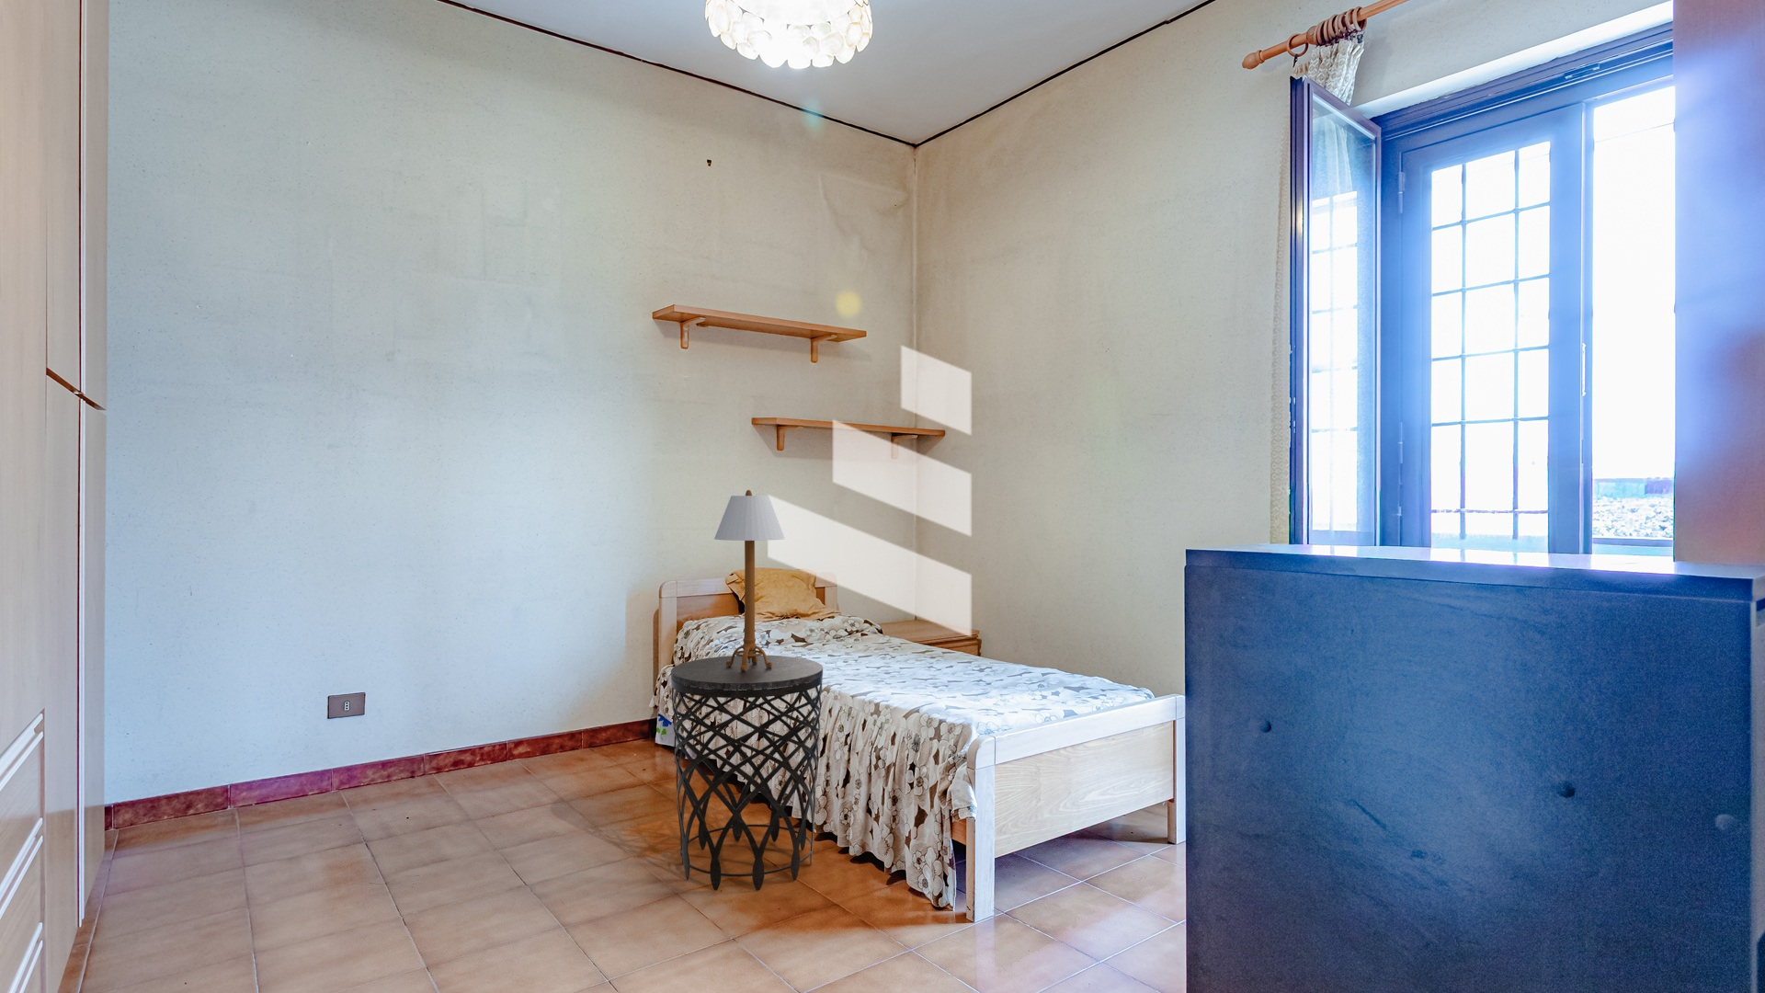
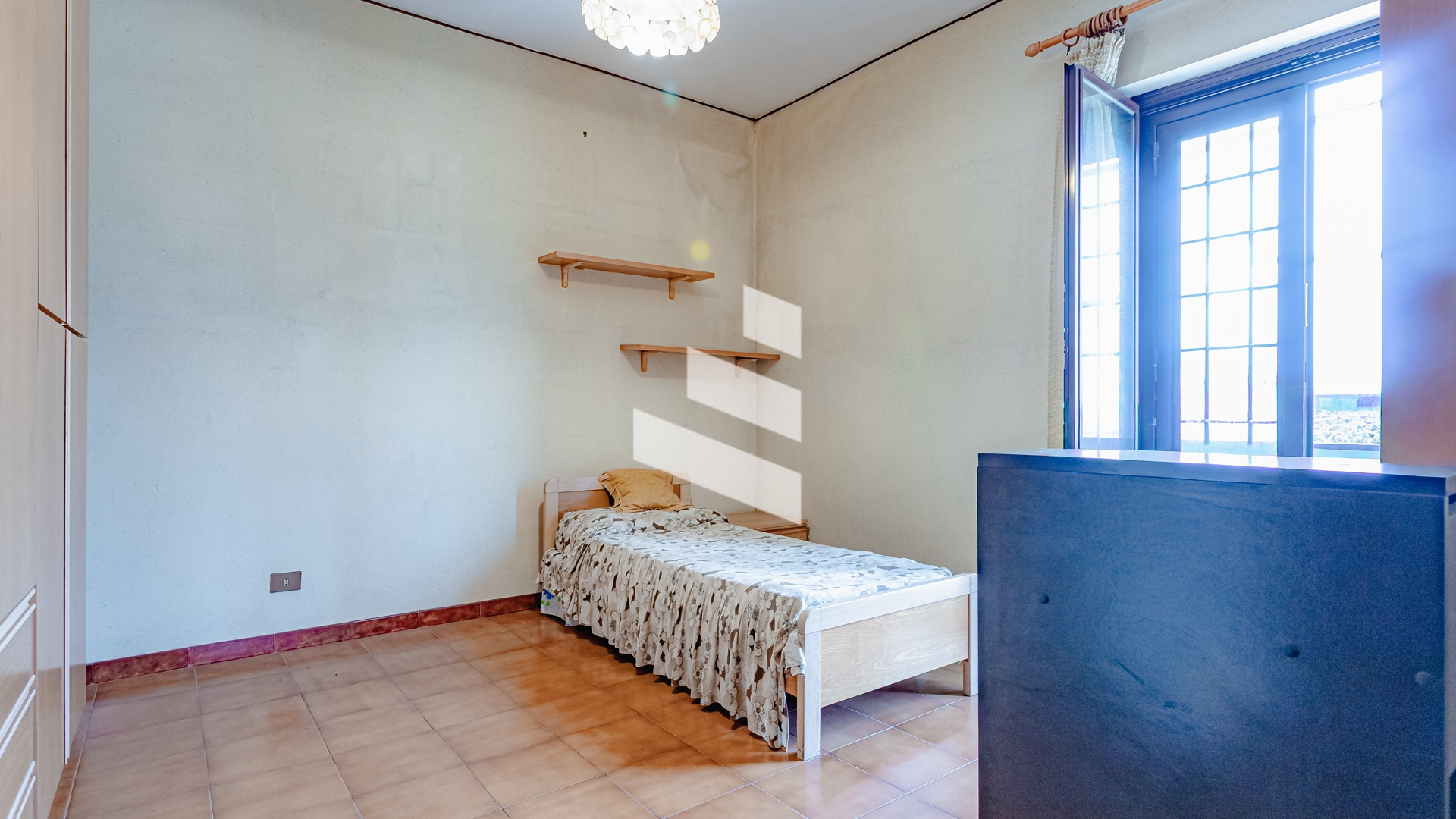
- side table [670,655,823,892]
- table lamp [713,489,786,672]
